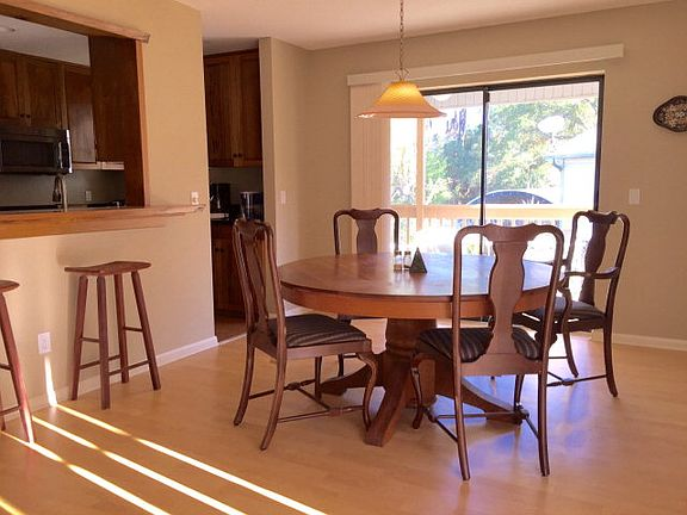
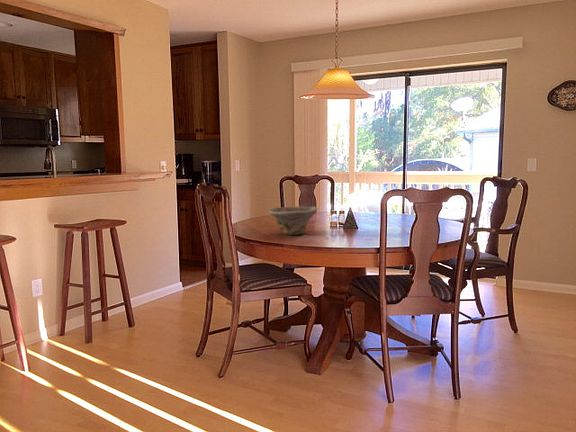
+ bowl [268,206,319,236]
